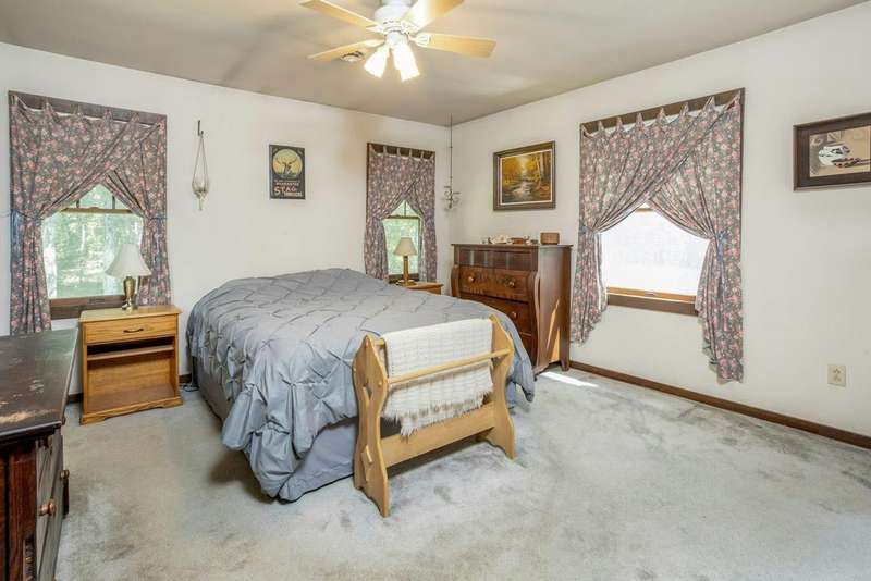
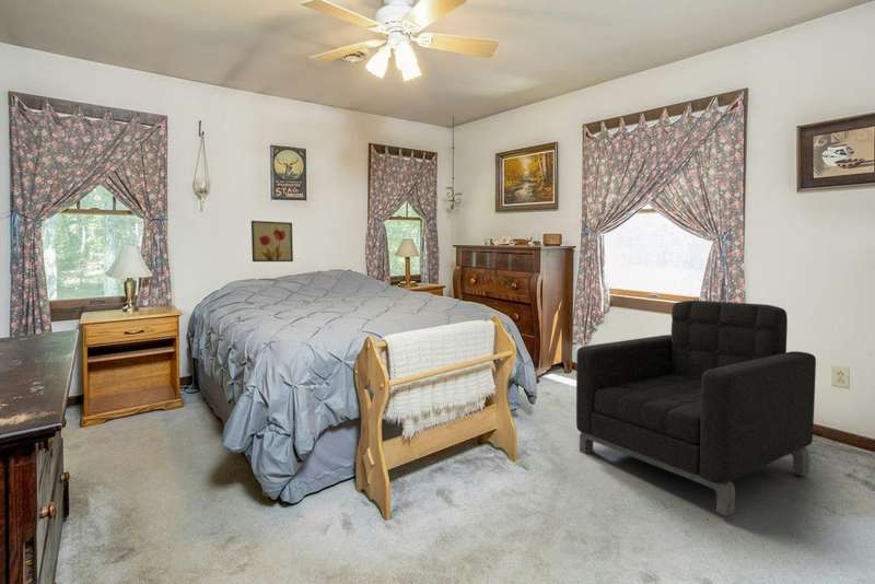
+ wall art [250,220,294,262]
+ armchair [575,300,817,516]
